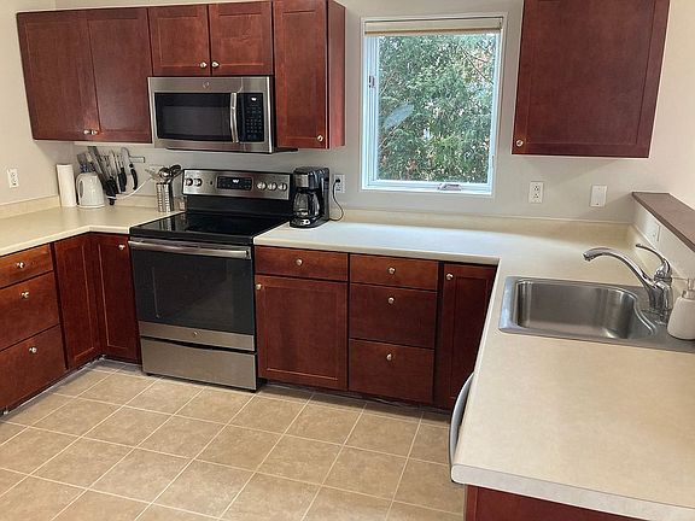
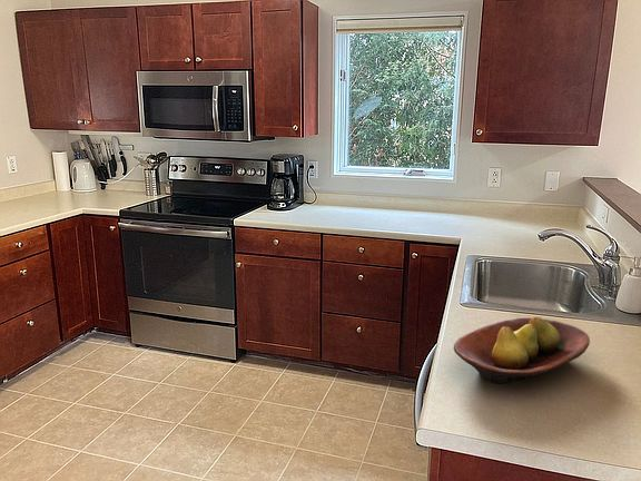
+ fruit bowl [453,315,591,384]
